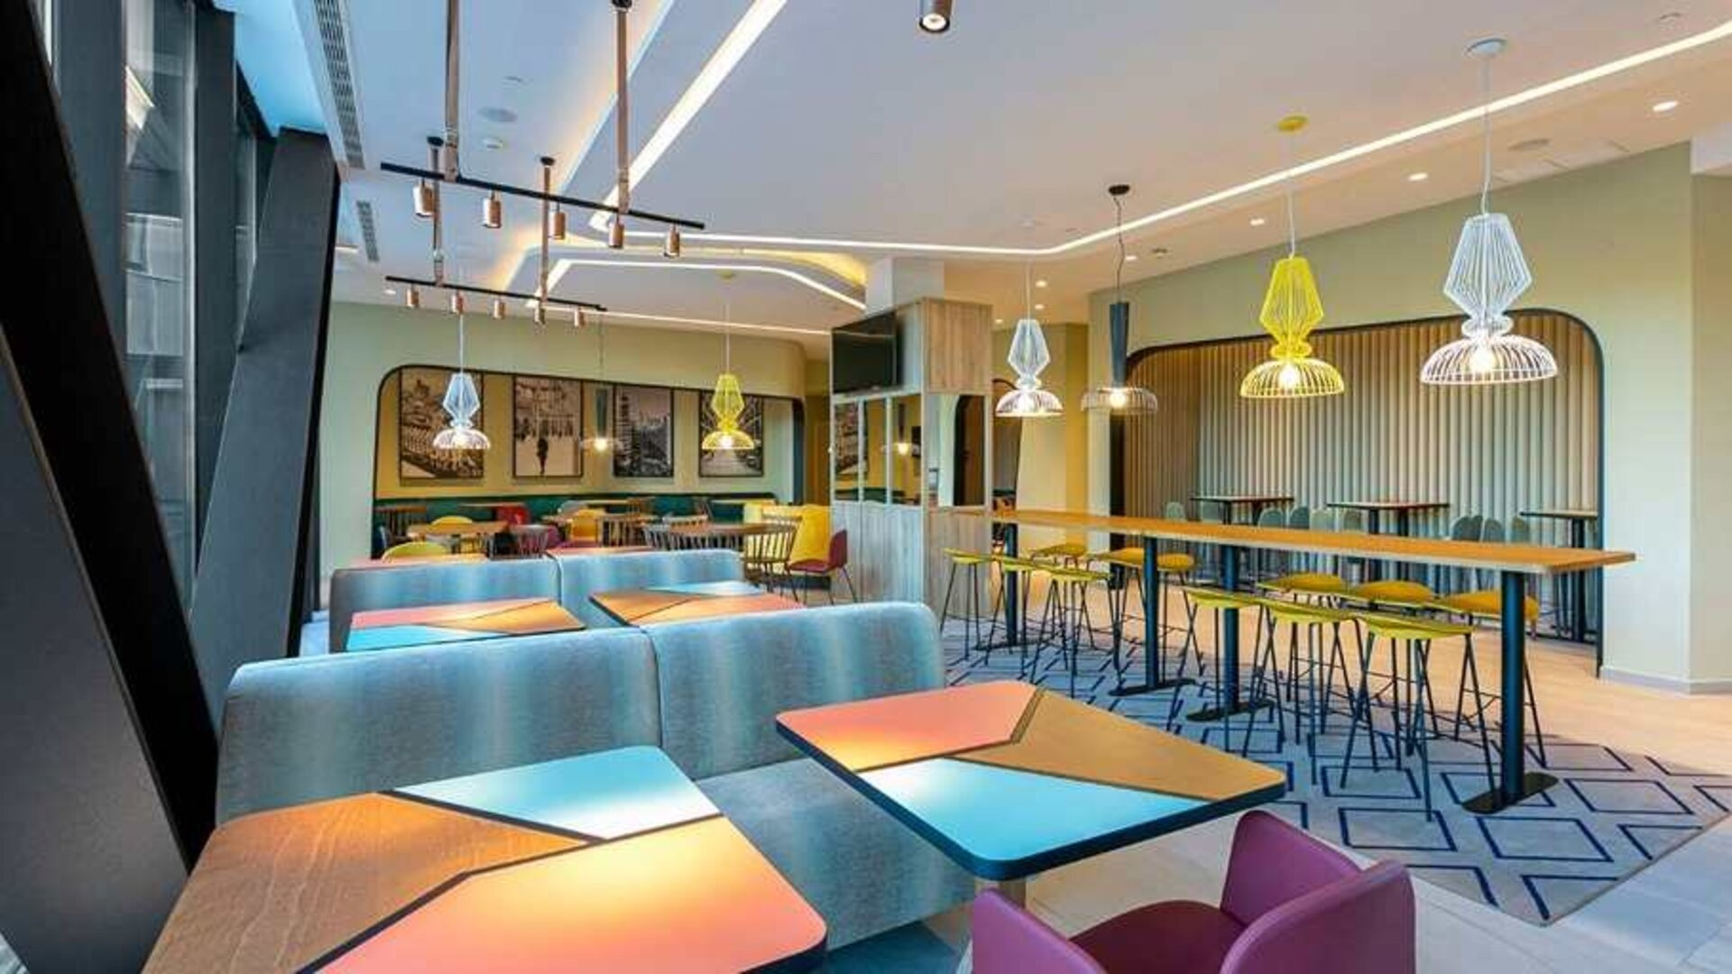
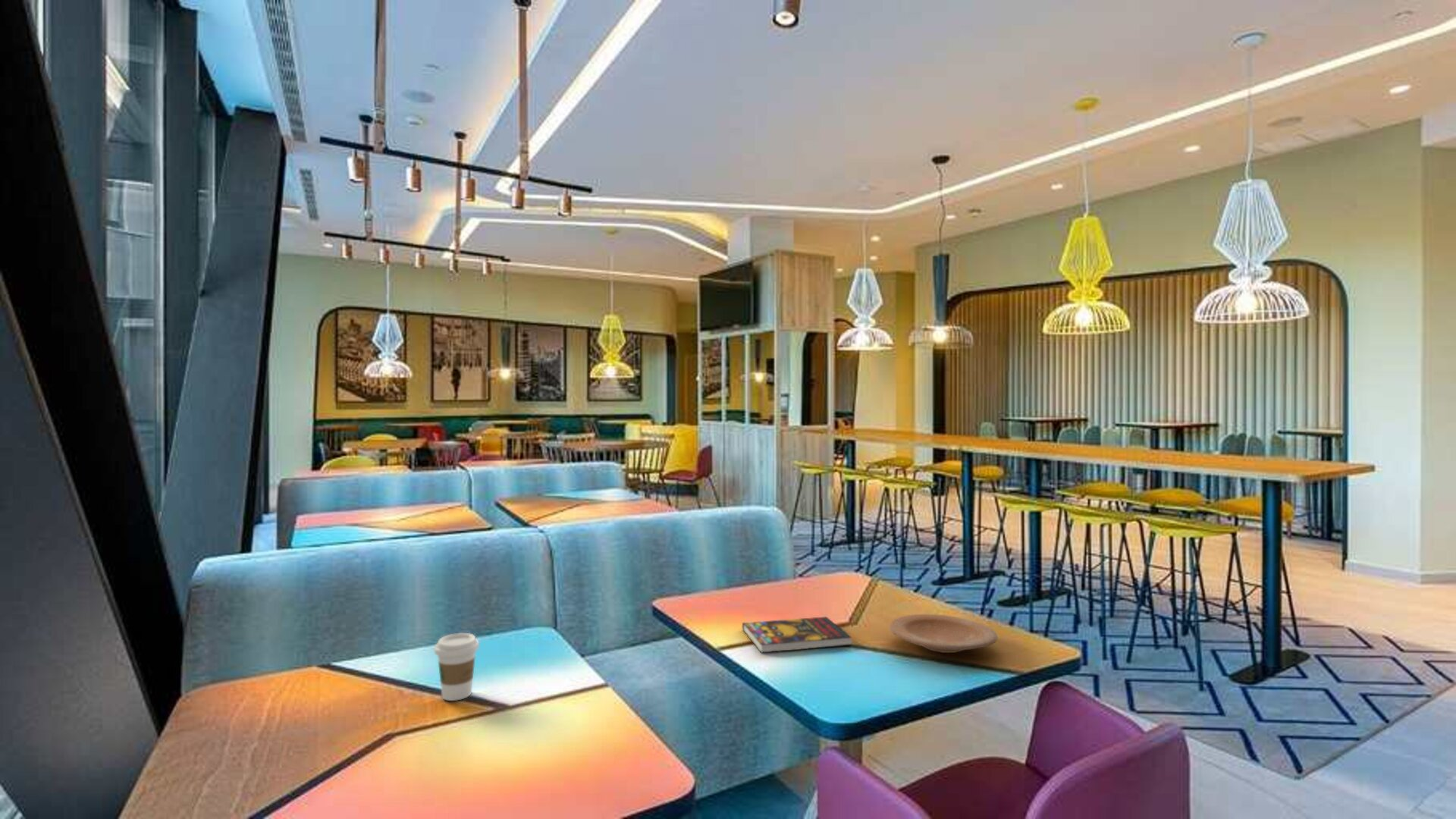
+ plate [889,613,998,654]
+ coffee cup [434,632,479,701]
+ book [742,616,852,654]
